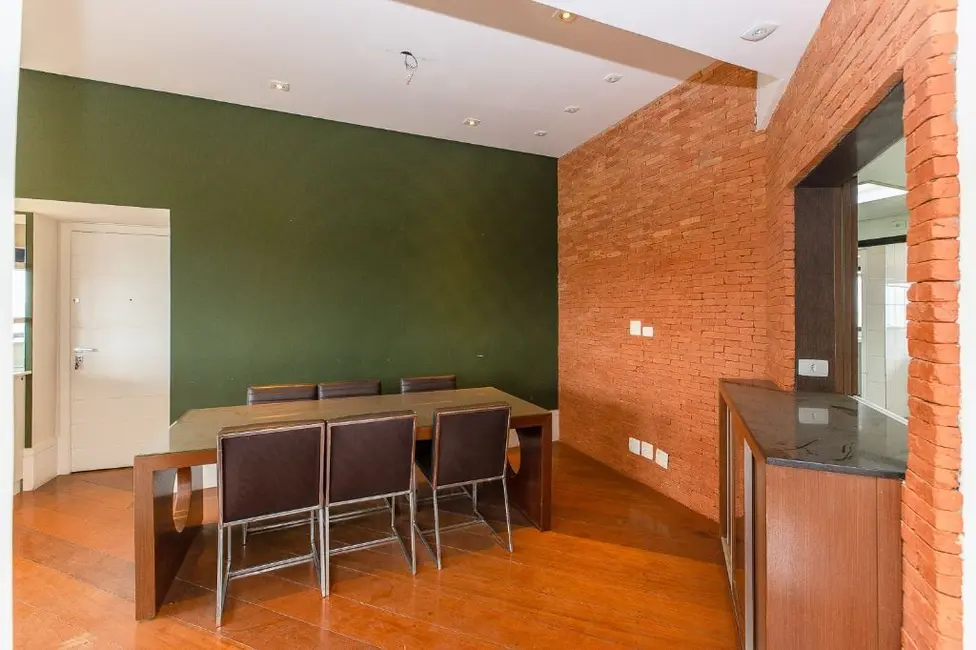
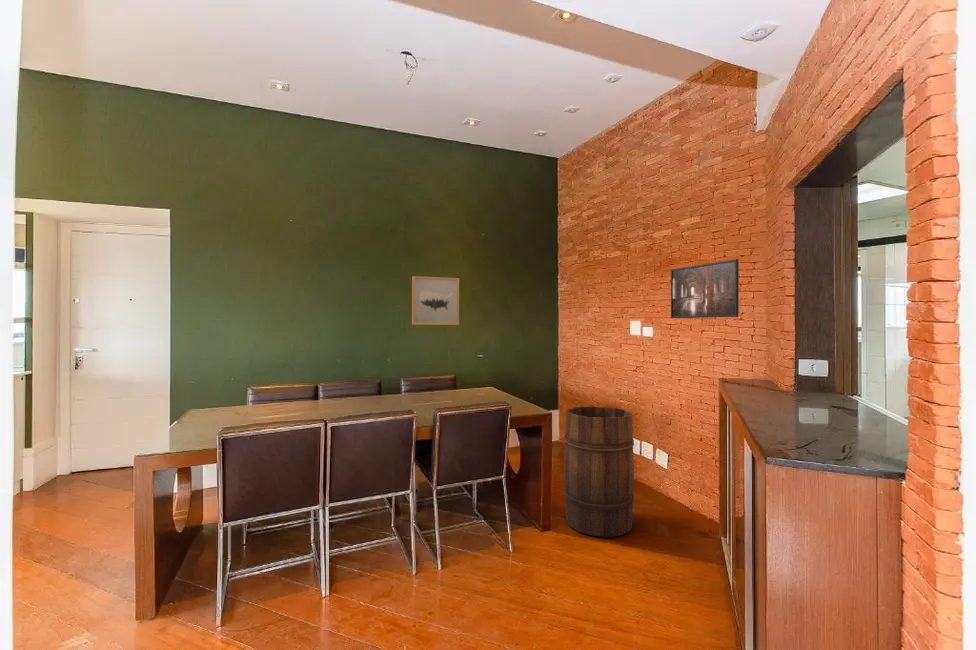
+ wall art [411,275,460,326]
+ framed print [670,258,740,319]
+ wooden barrel [563,405,635,538]
